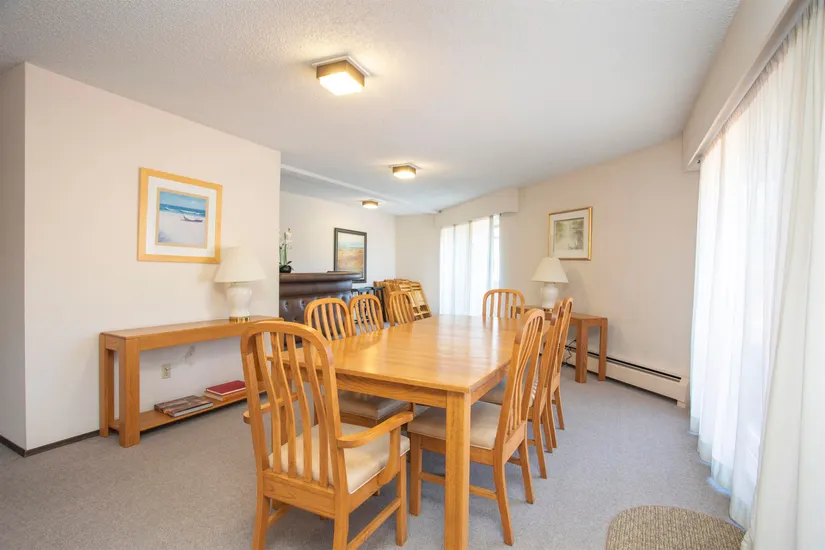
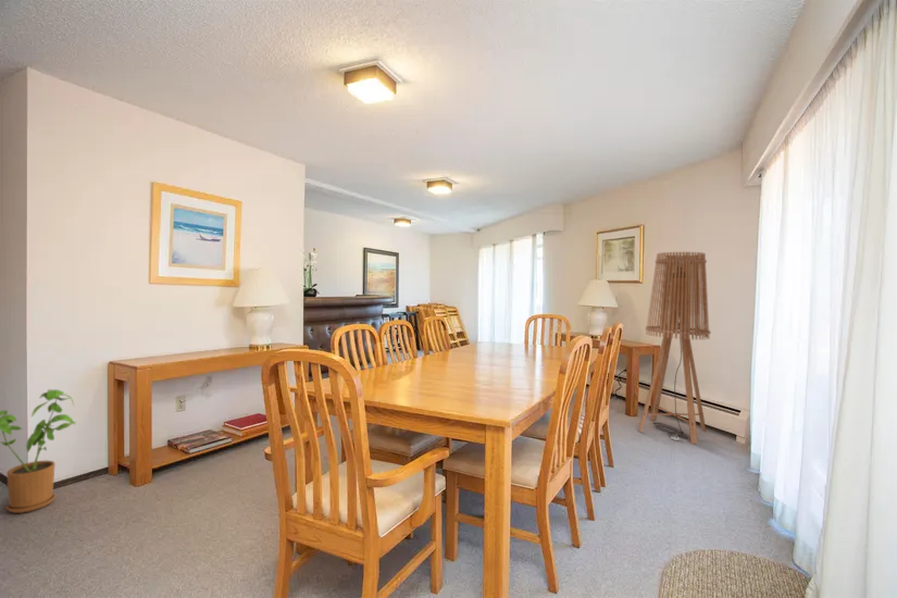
+ house plant [0,388,77,514]
+ floor lamp [637,251,711,445]
